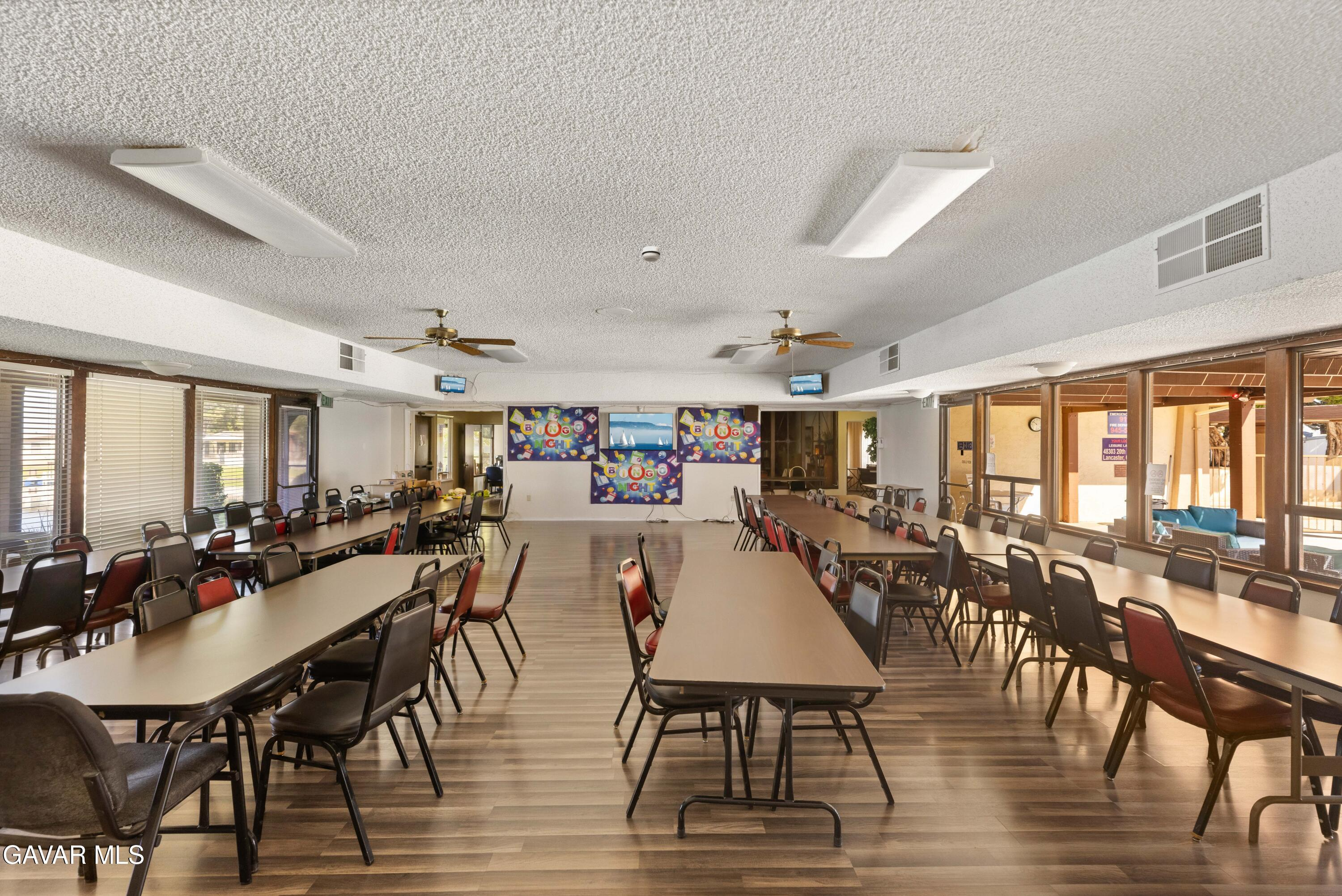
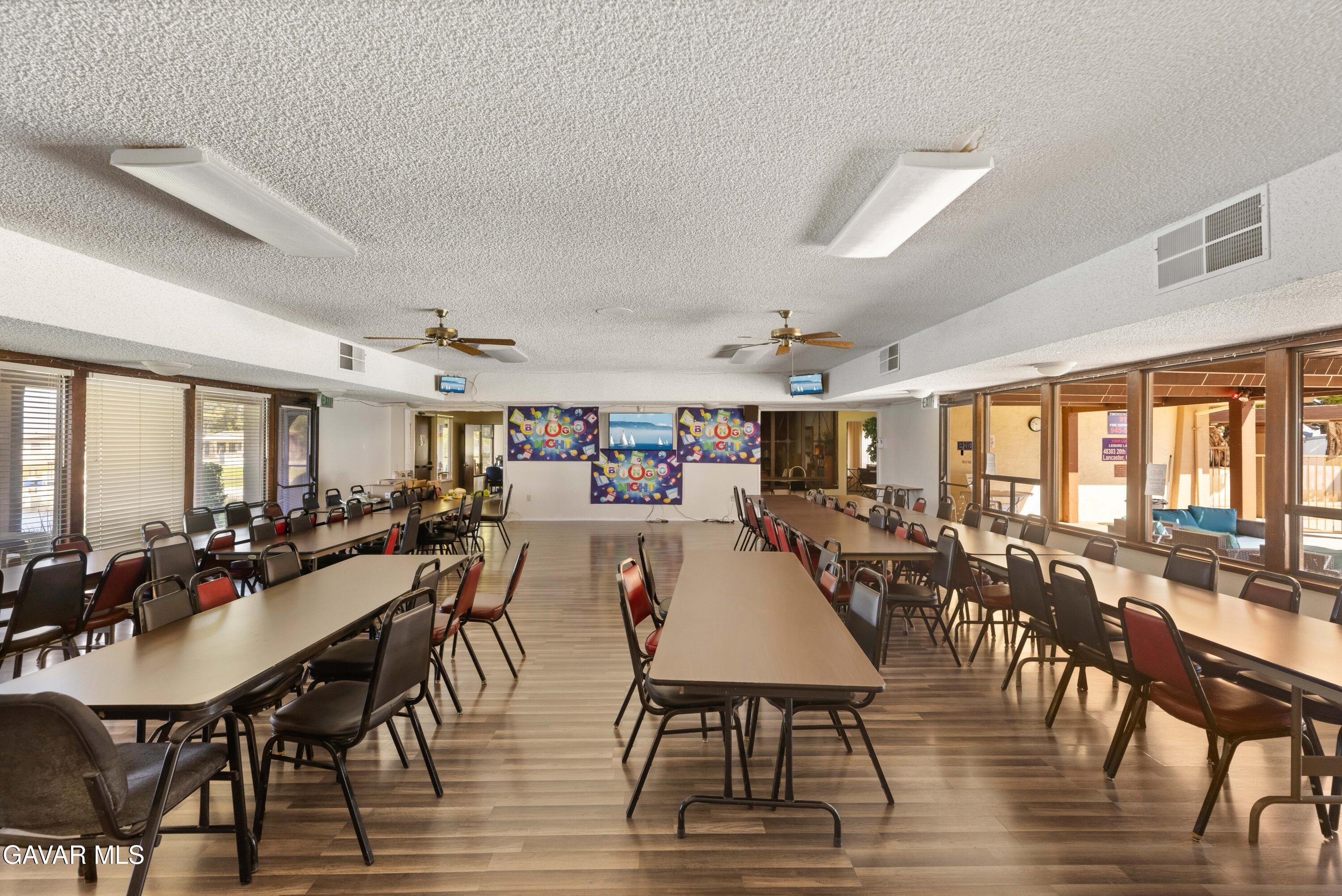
- smoke detector [641,245,661,262]
